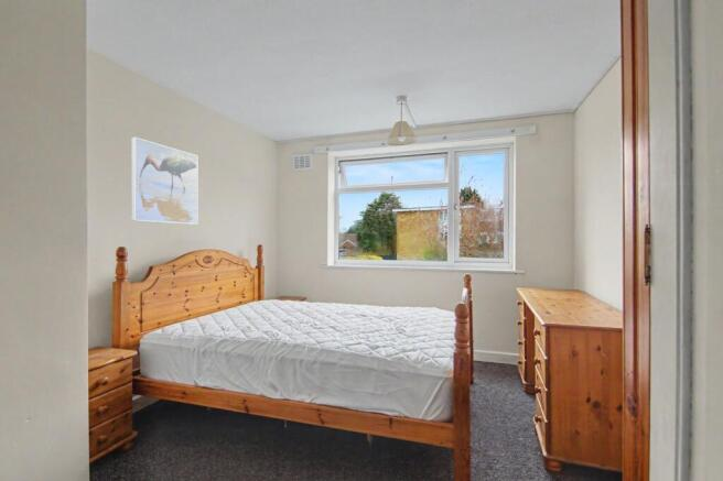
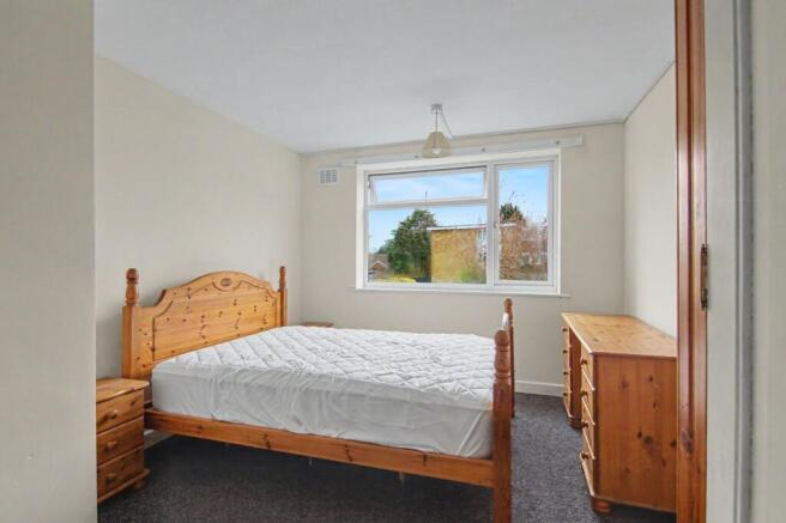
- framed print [131,136,198,226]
